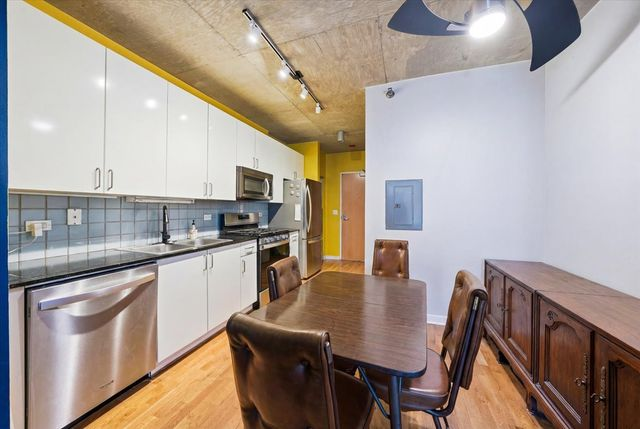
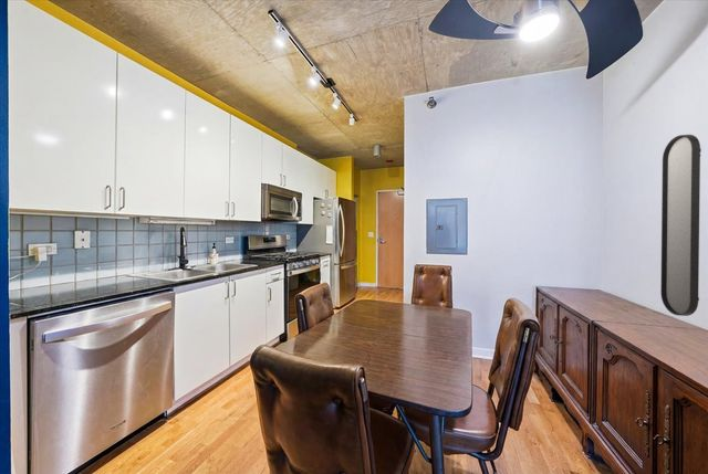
+ home mirror [659,134,702,317]
